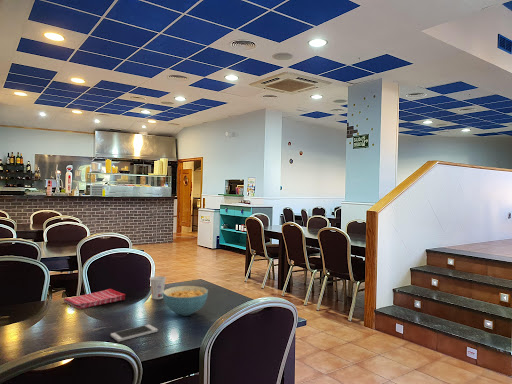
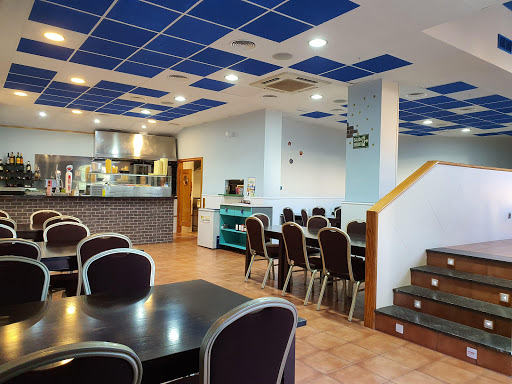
- smartphone [110,323,159,342]
- cup [149,275,167,300]
- dish towel [62,288,127,310]
- cereal bowl [162,285,209,317]
